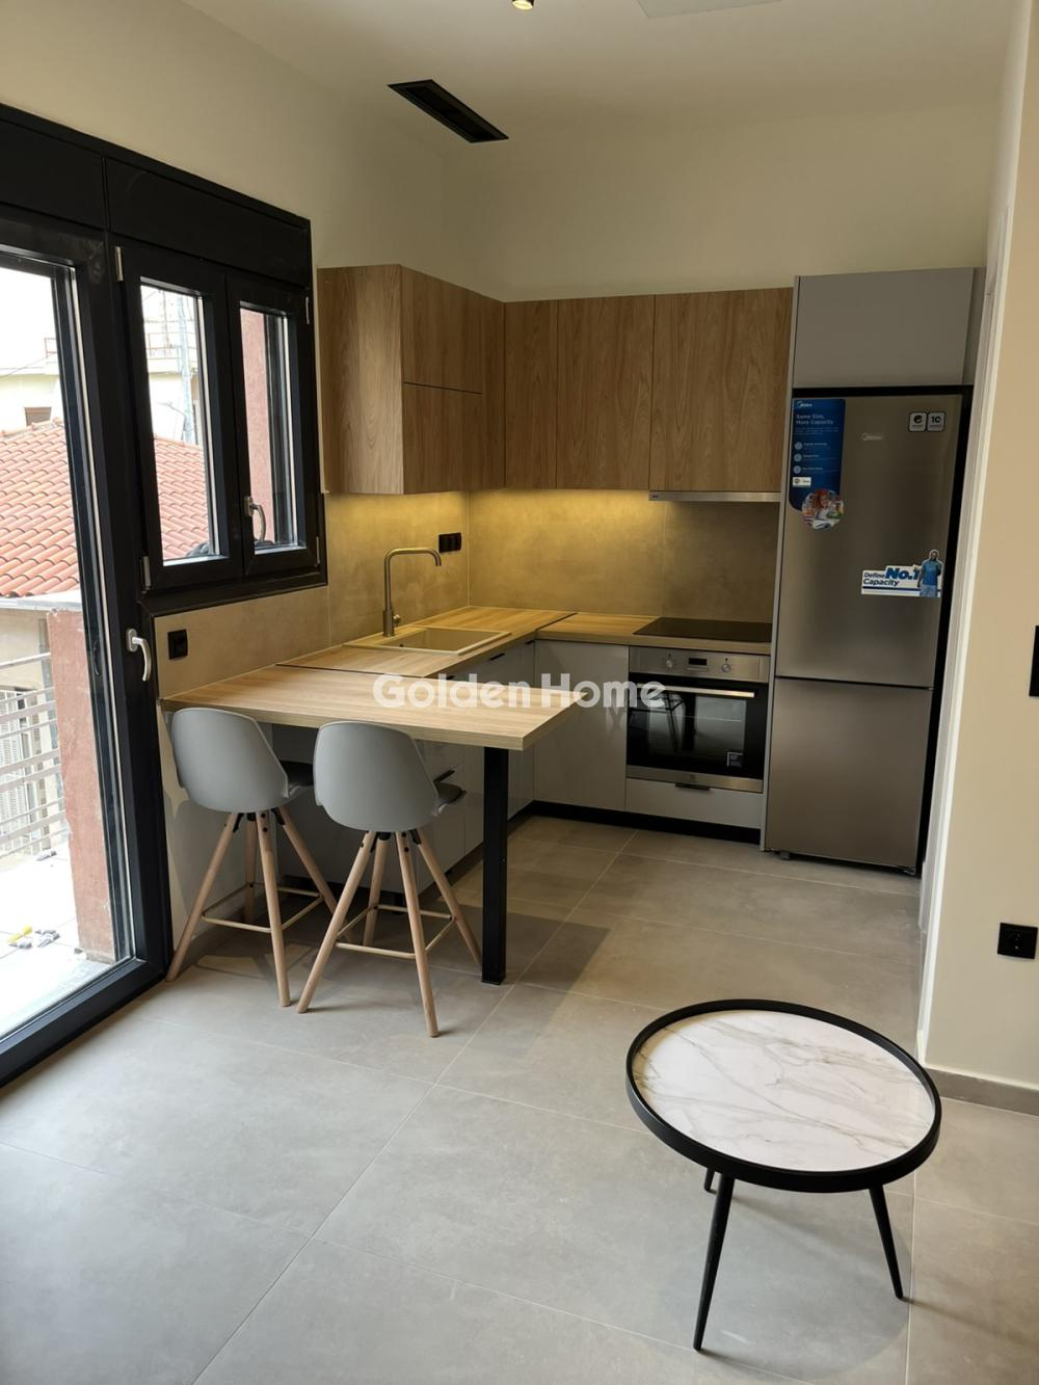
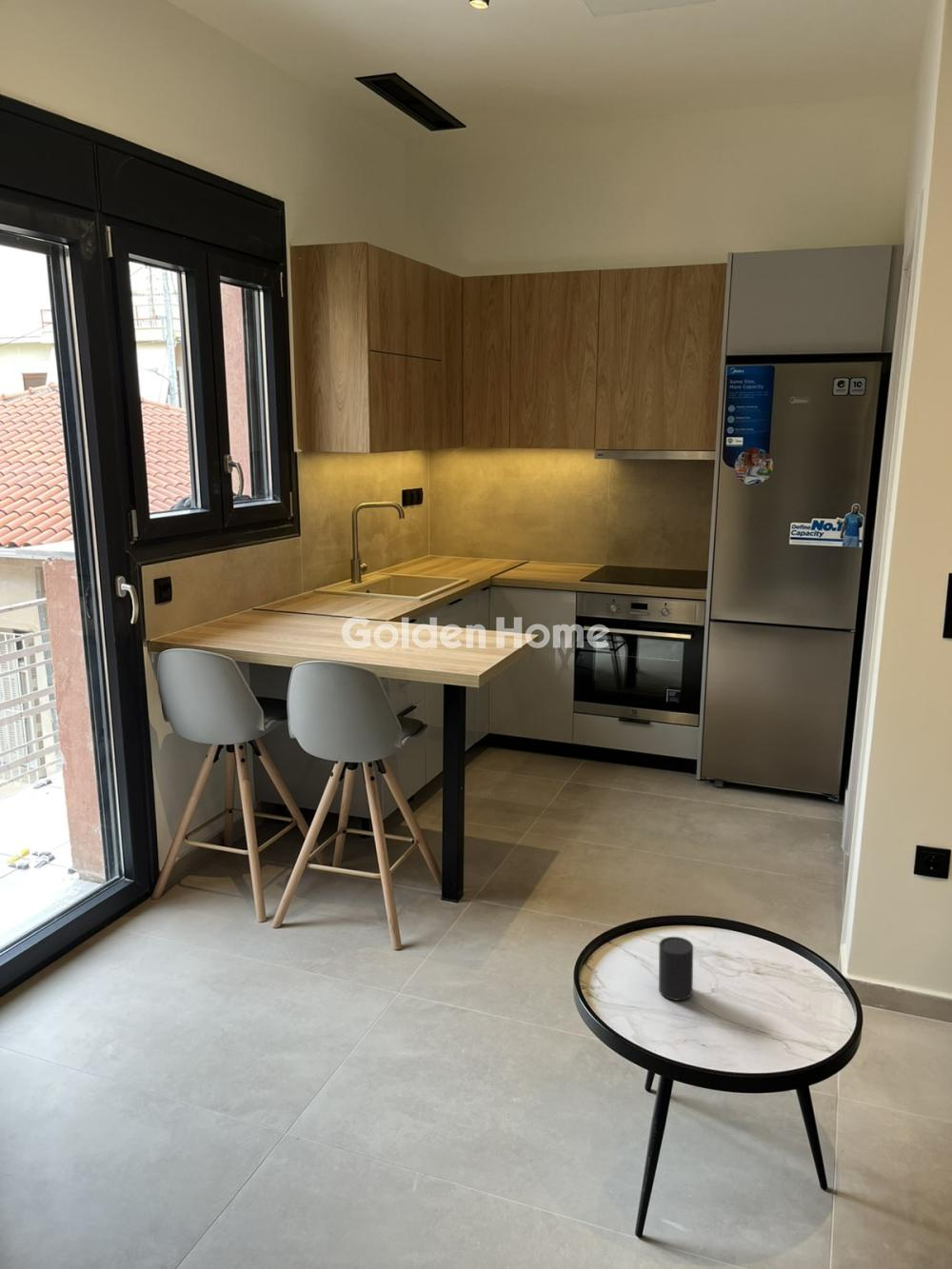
+ cup [658,936,694,1001]
